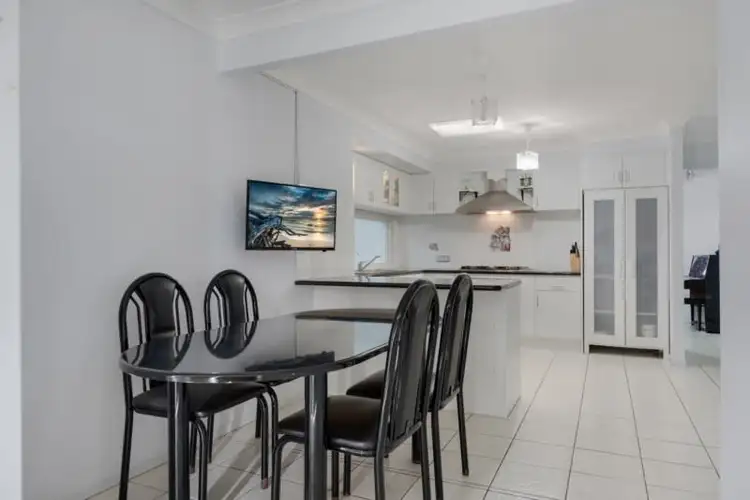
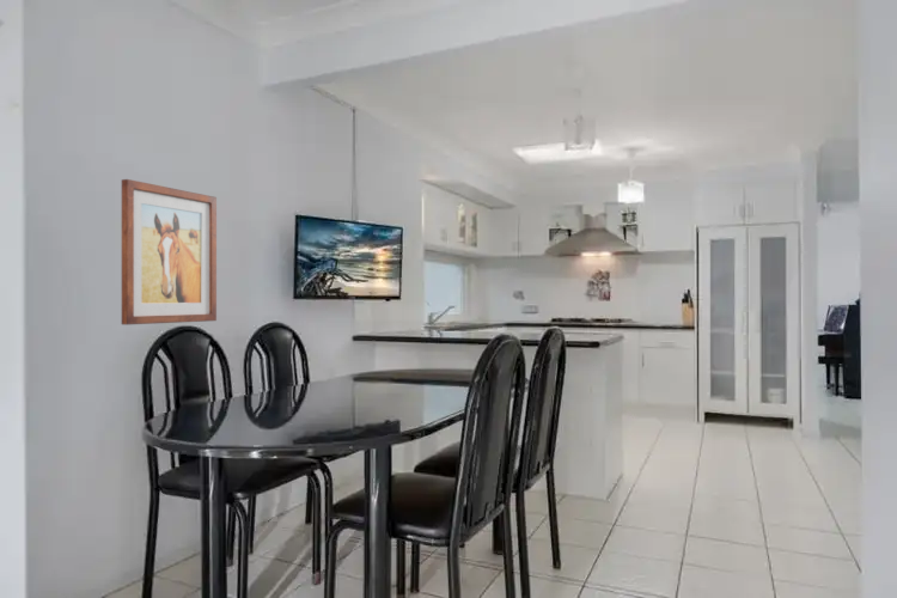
+ wall art [121,178,218,325]
